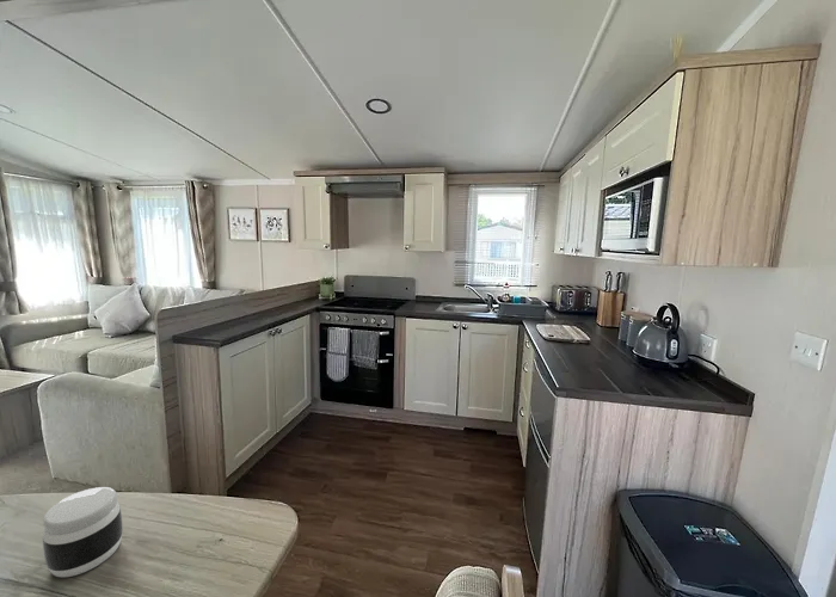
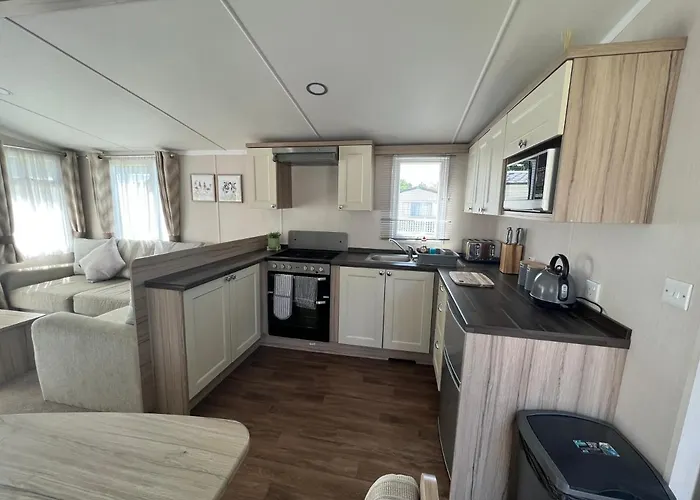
- jar [42,486,124,578]
